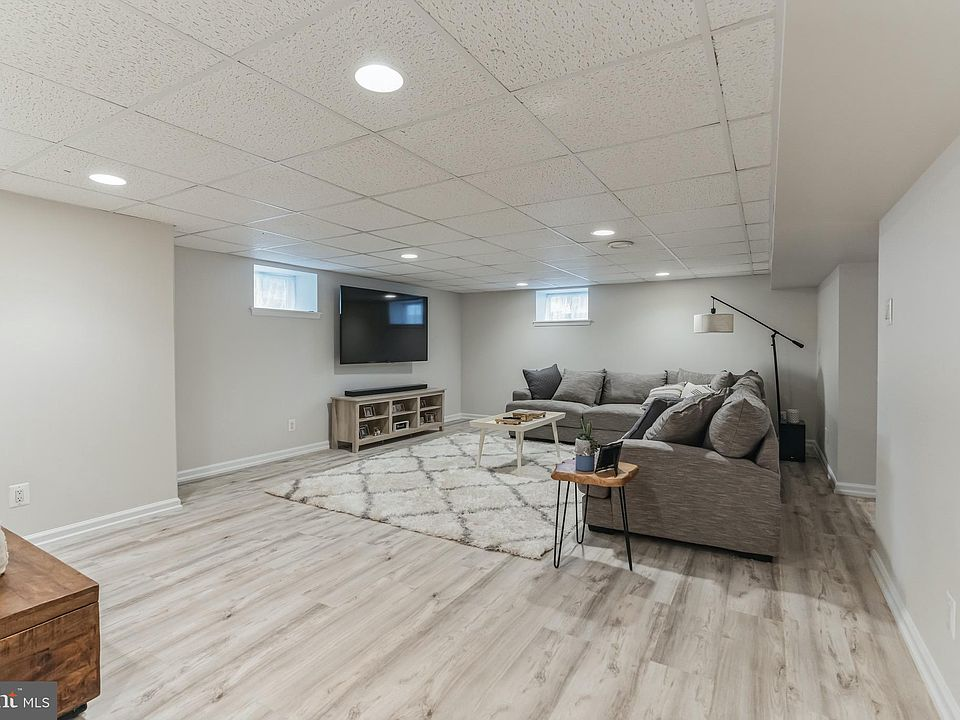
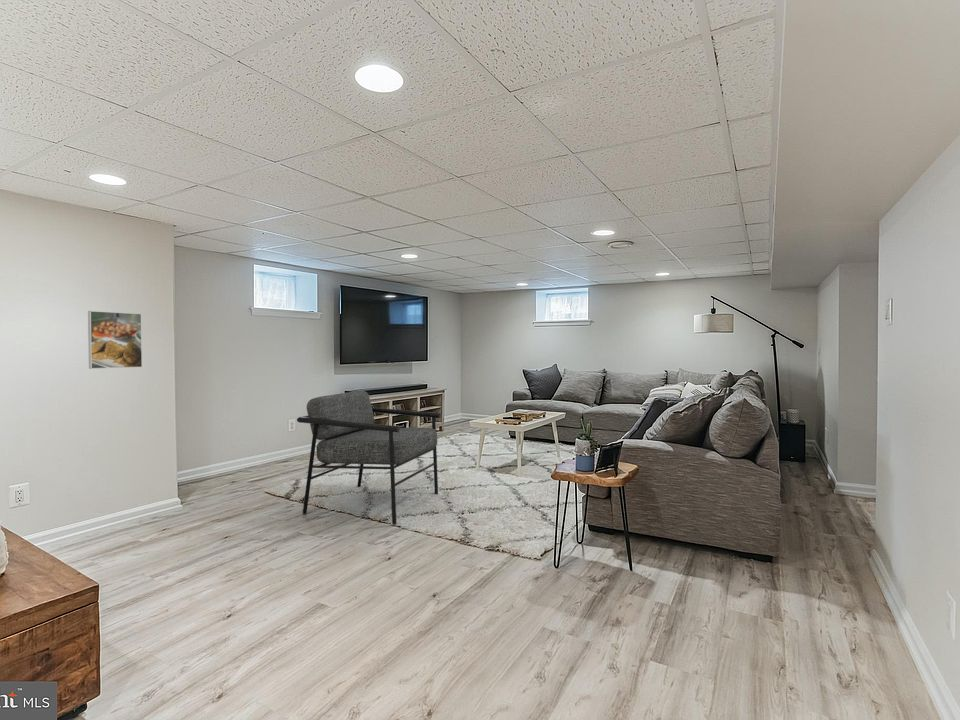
+ armchair [296,390,442,525]
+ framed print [87,310,143,370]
